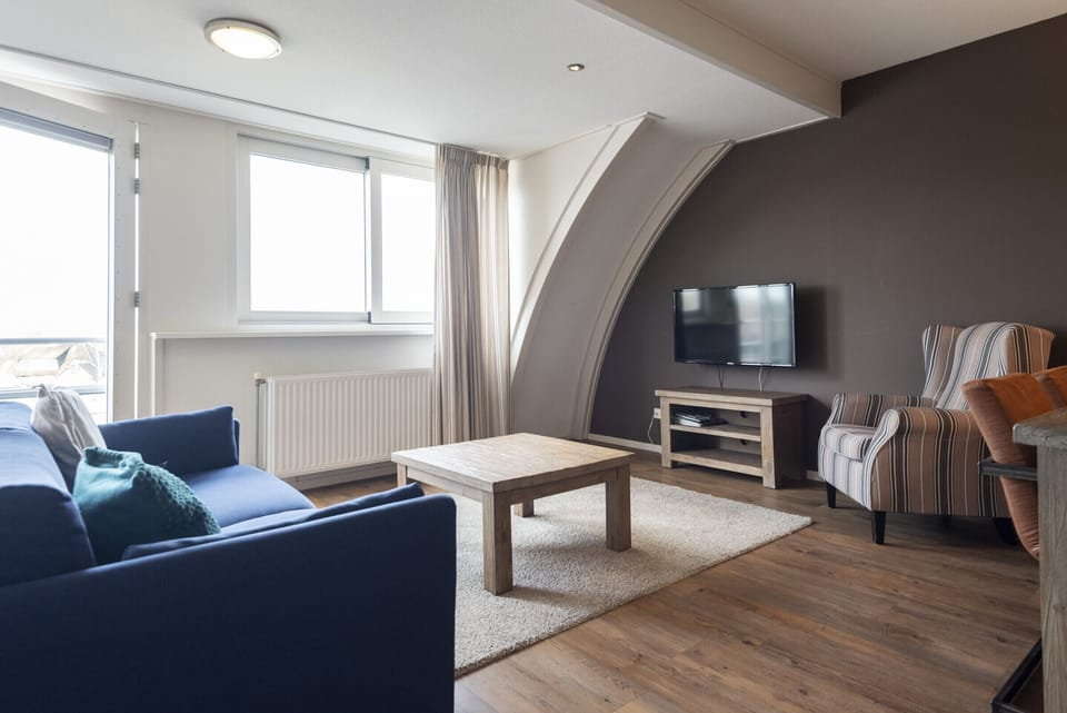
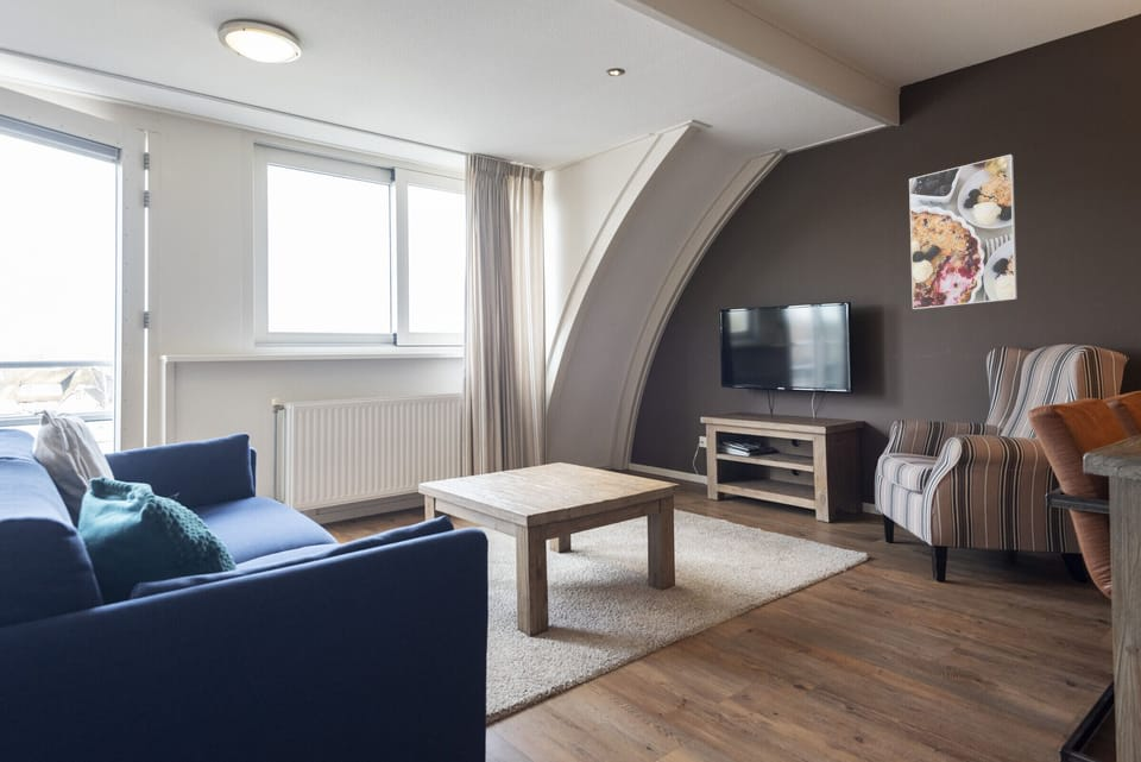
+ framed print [908,153,1019,310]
